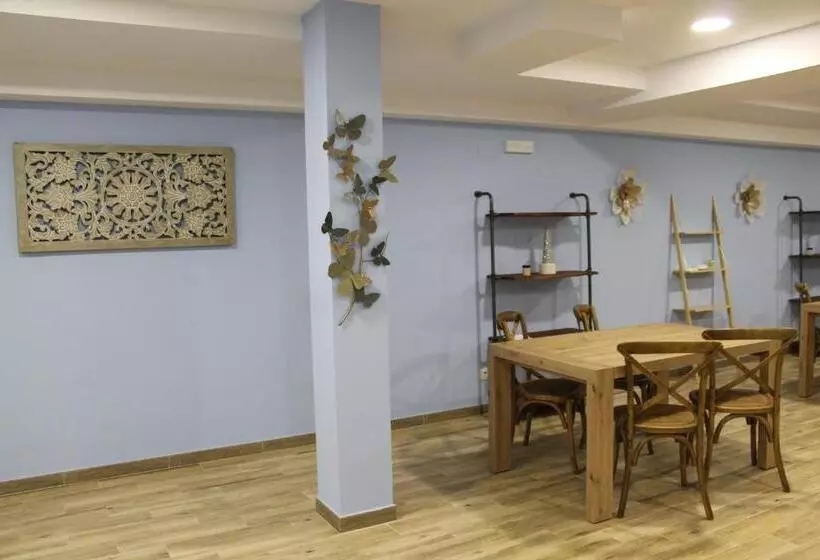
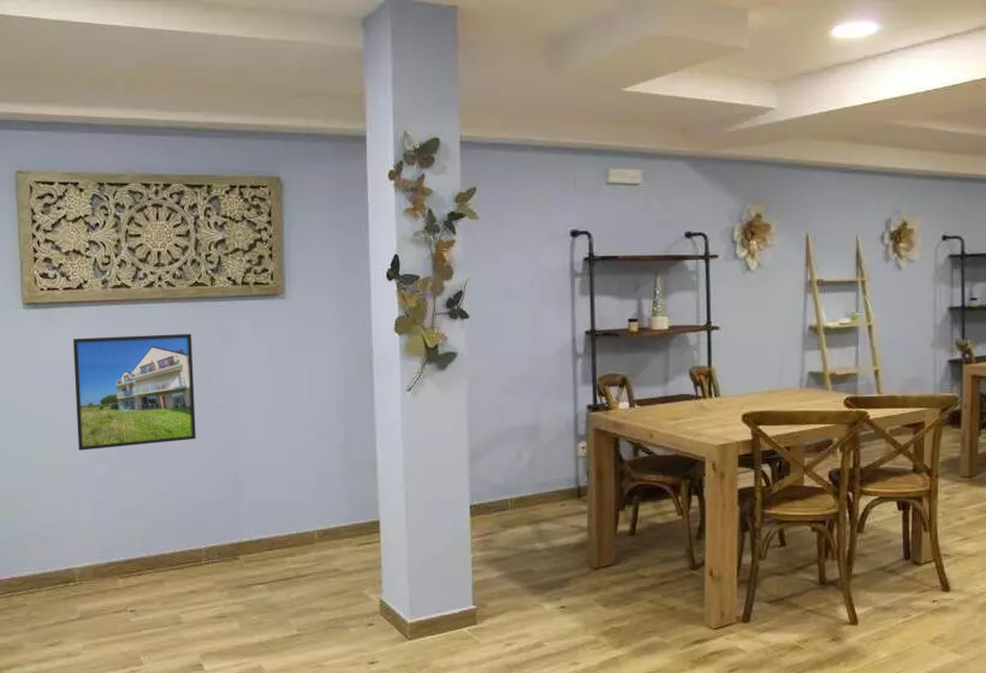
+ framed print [72,333,197,452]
